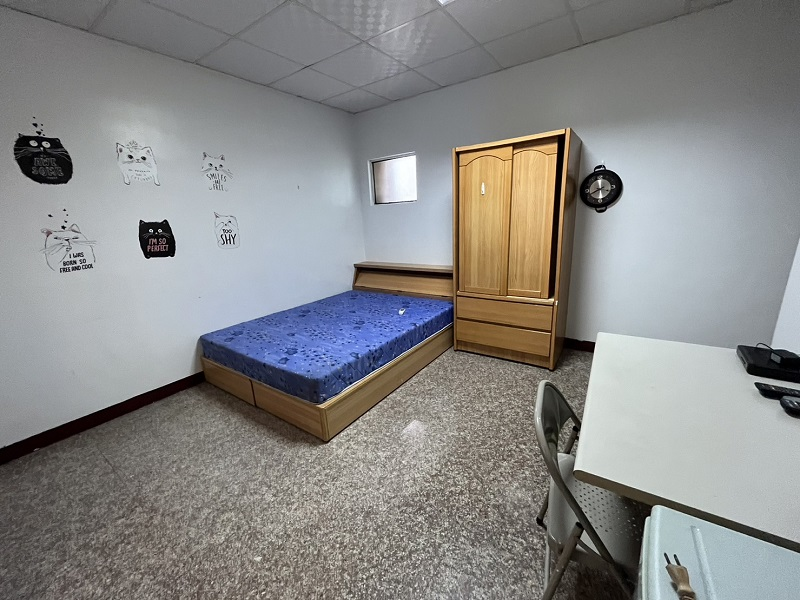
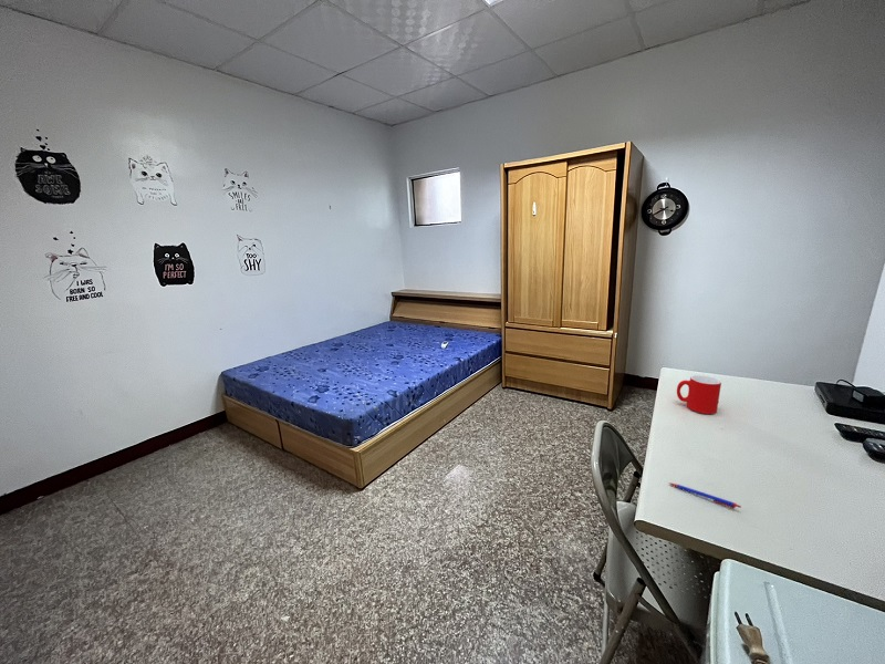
+ pen [667,481,742,509]
+ cup [676,374,722,415]
